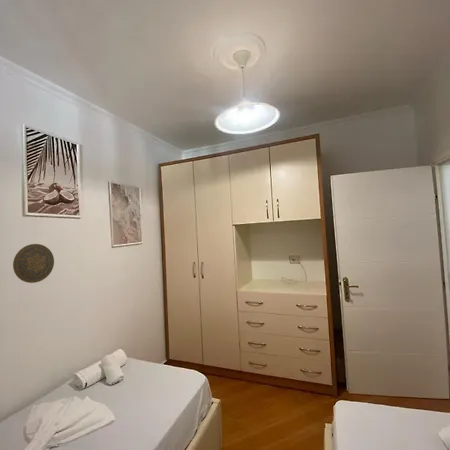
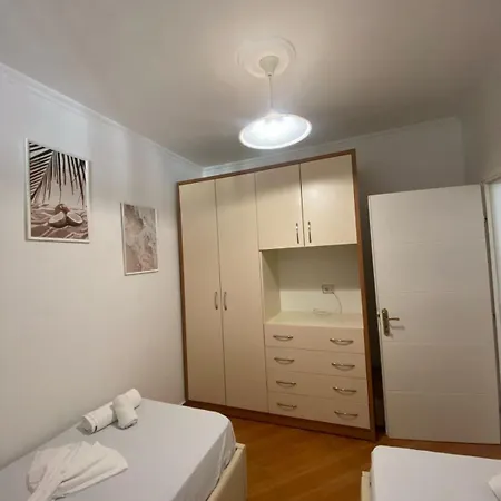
- decorative plate [12,243,55,284]
